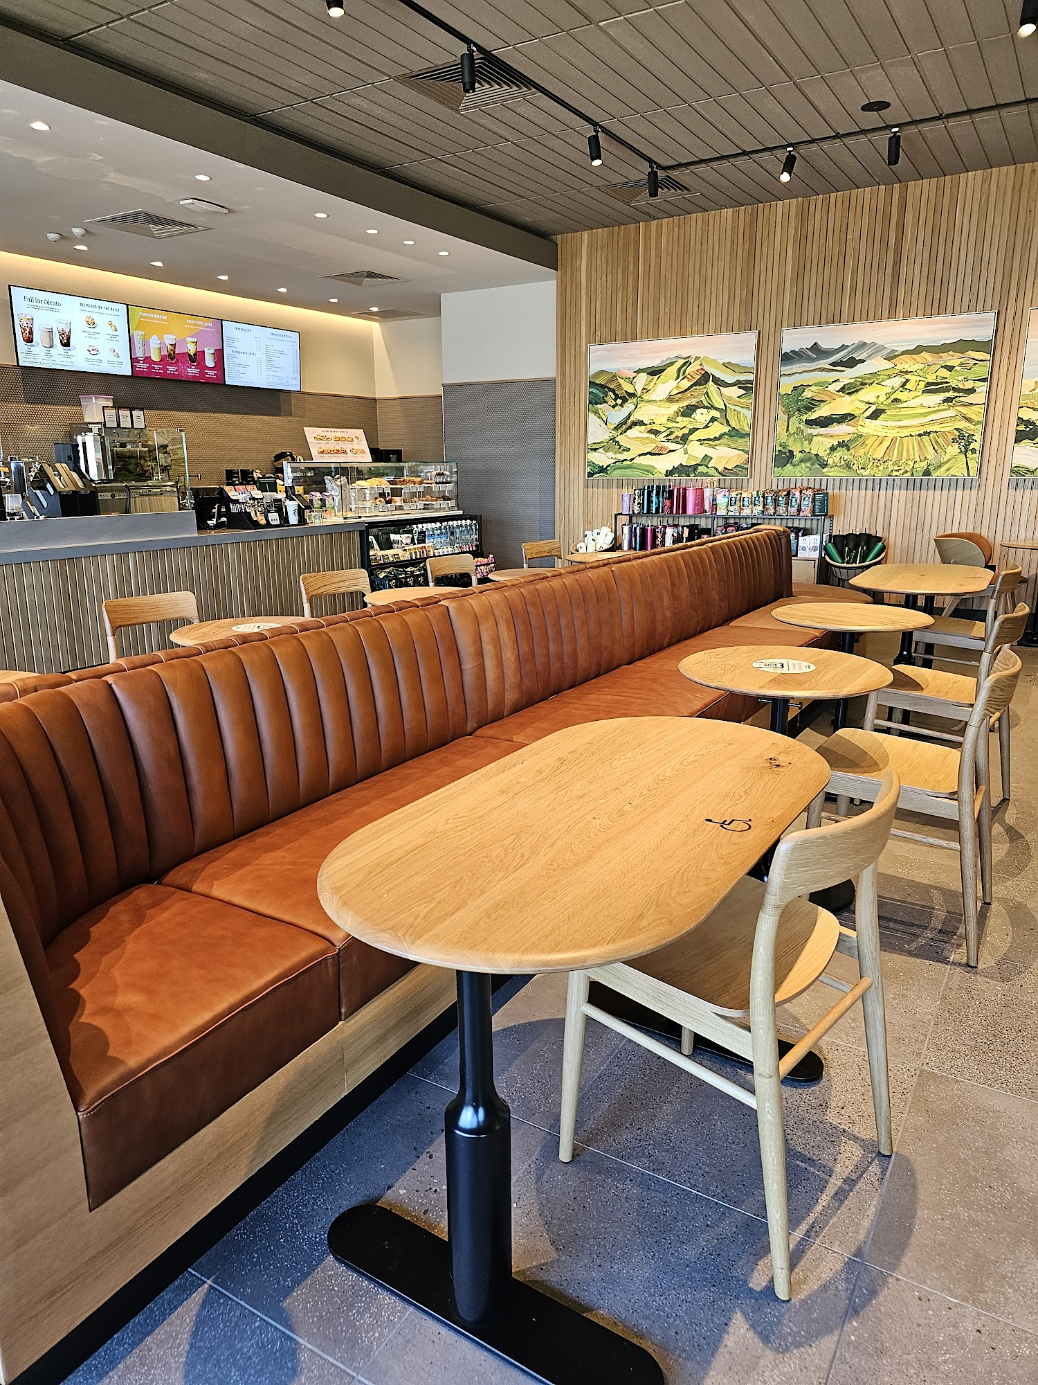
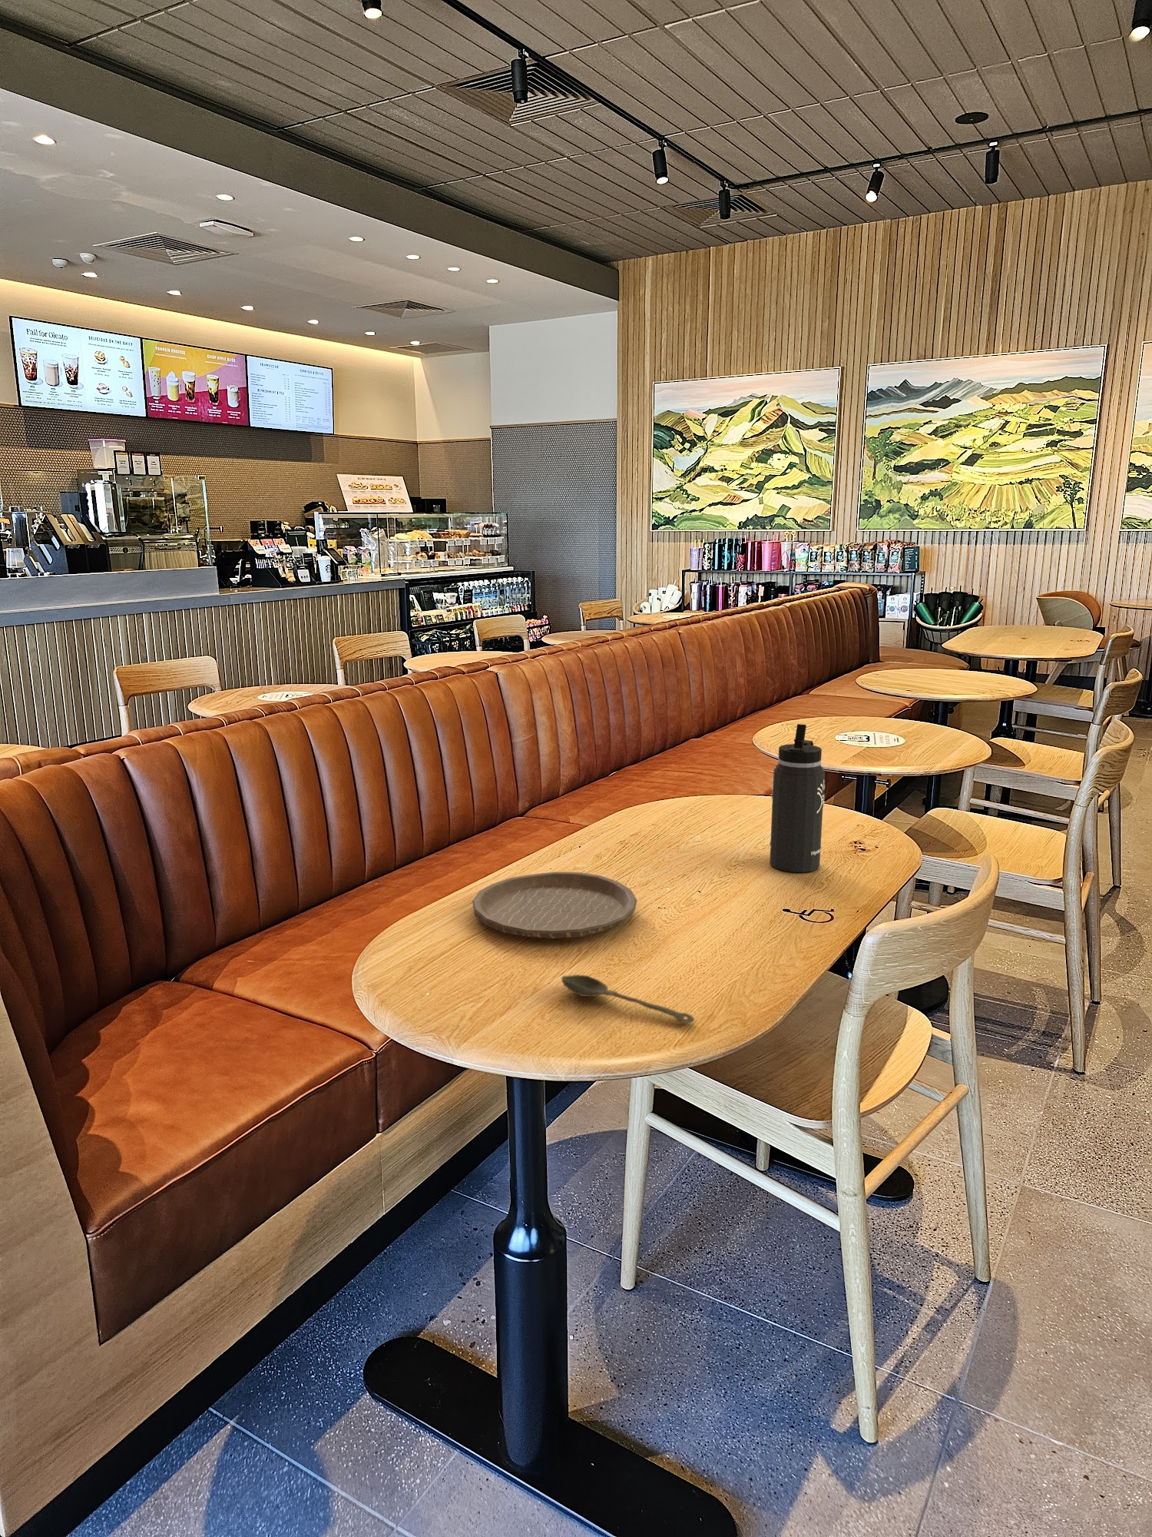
+ spoon [560,974,695,1024]
+ plate [472,870,638,939]
+ thermos bottle [768,724,825,873]
